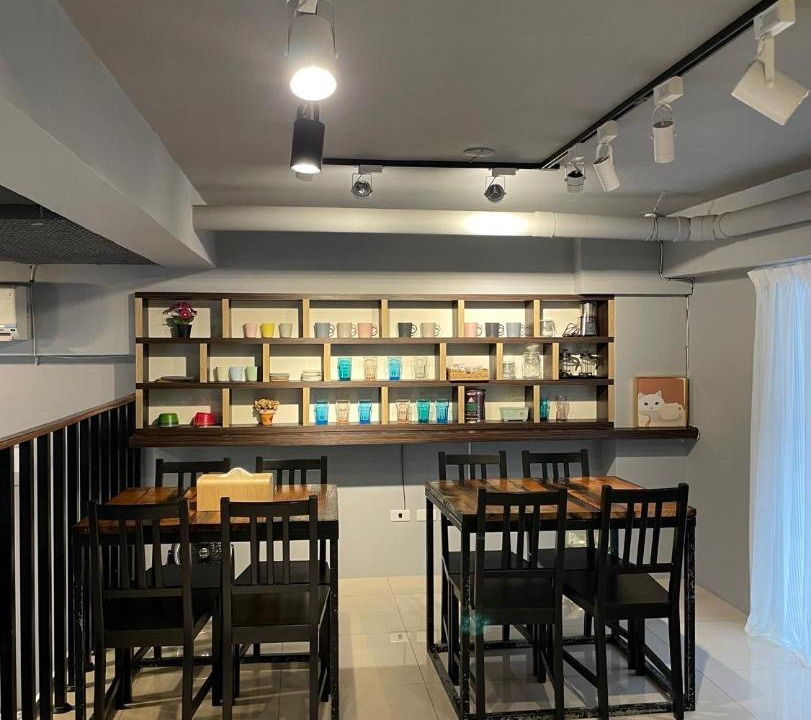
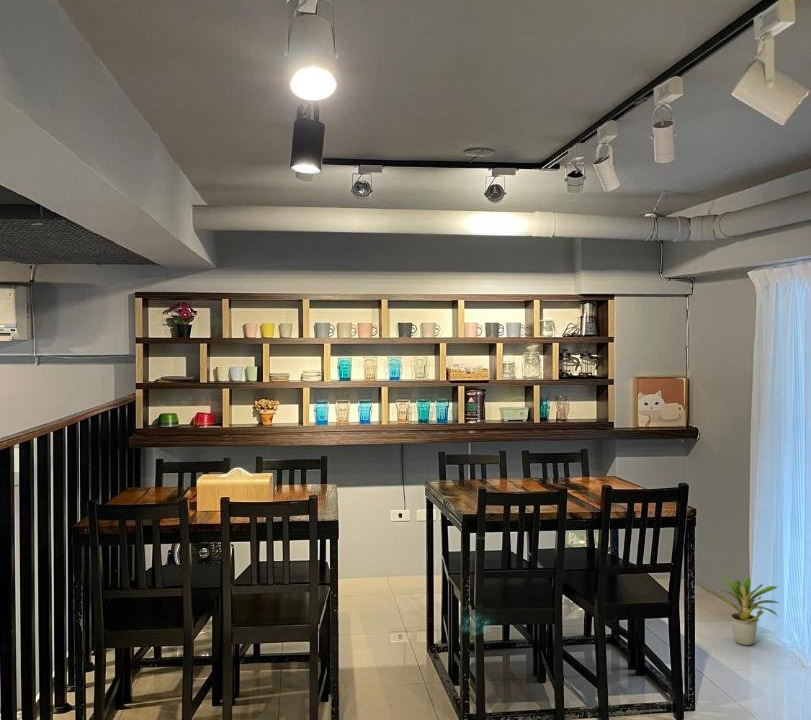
+ potted plant [701,574,780,647]
